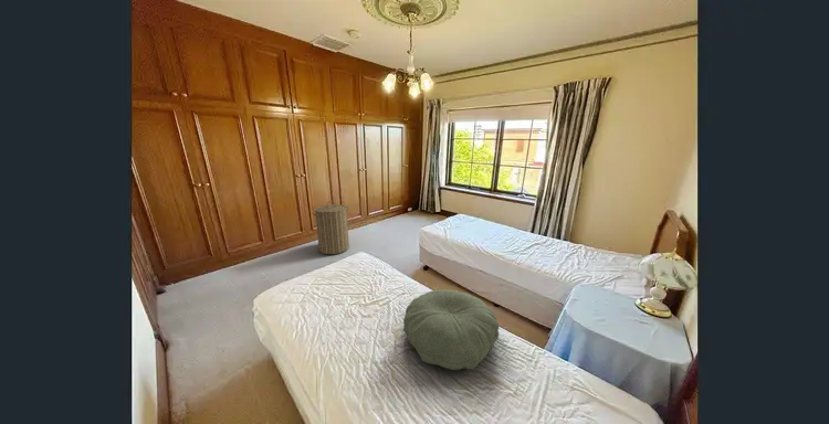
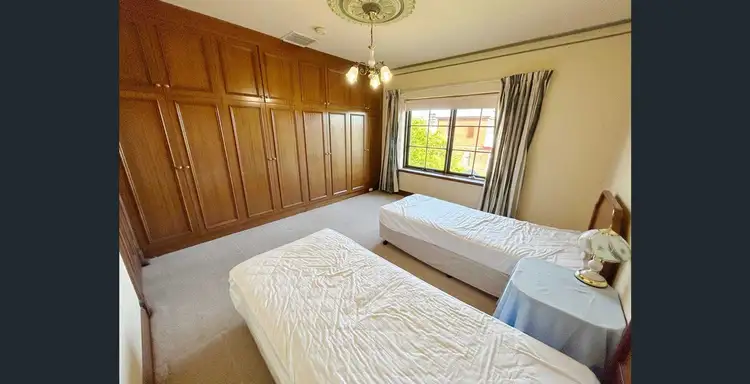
- pillow [402,288,500,371]
- laundry hamper [312,200,350,255]
